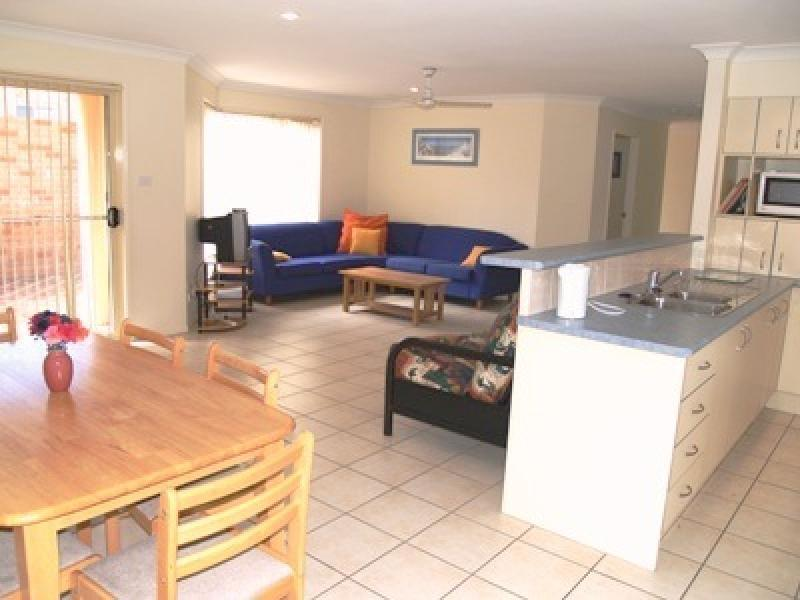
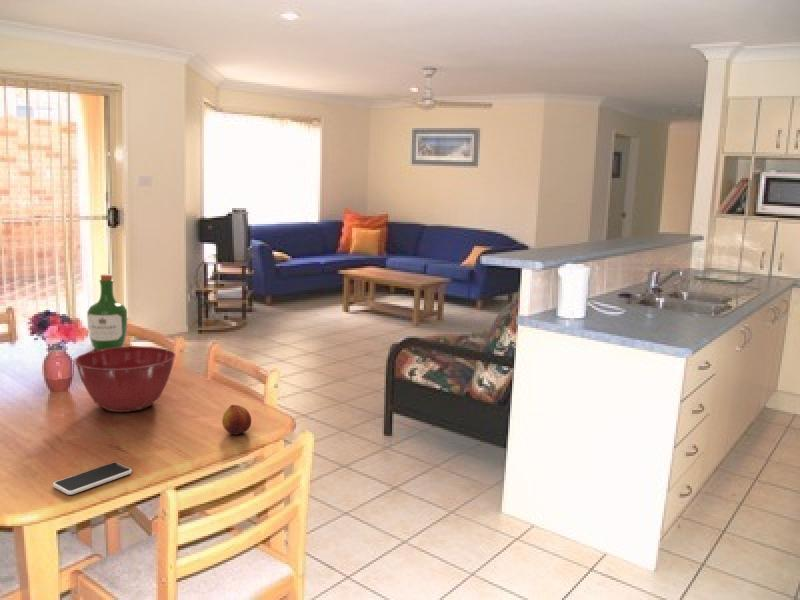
+ mixing bowl [73,346,177,413]
+ fruit [221,404,252,436]
+ smartphone [52,461,133,496]
+ wine bottle [86,272,128,351]
